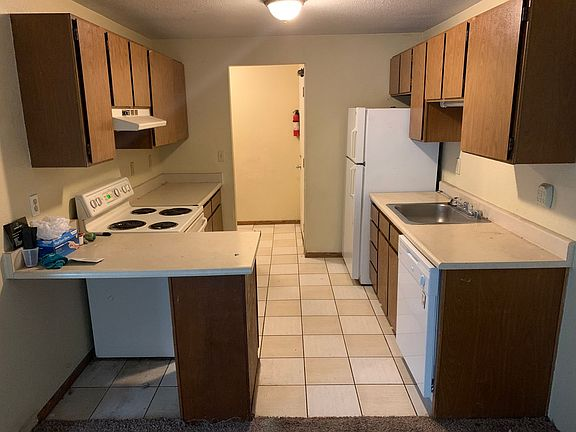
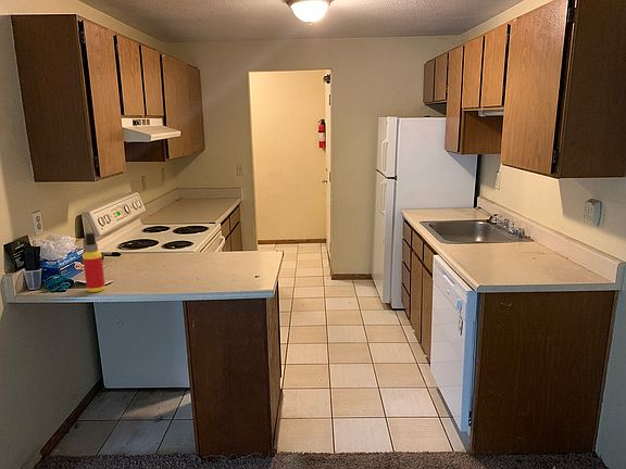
+ spray bottle [82,231,107,293]
